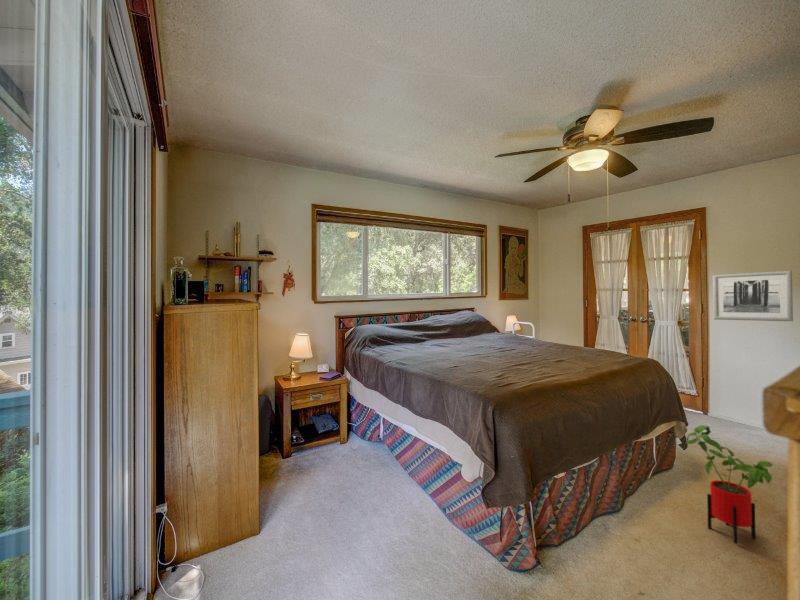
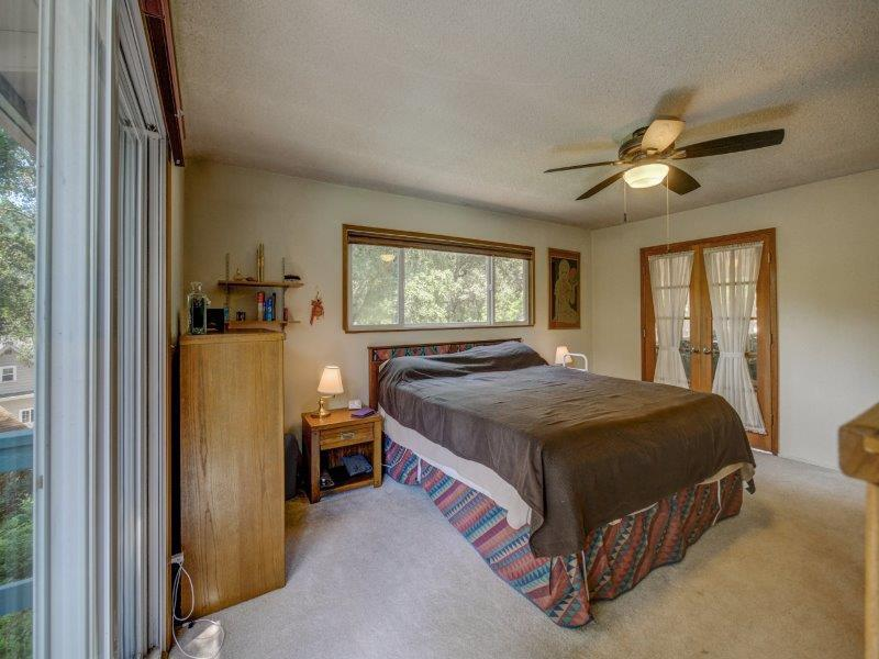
- house plant [685,424,774,545]
- wall art [712,270,794,322]
